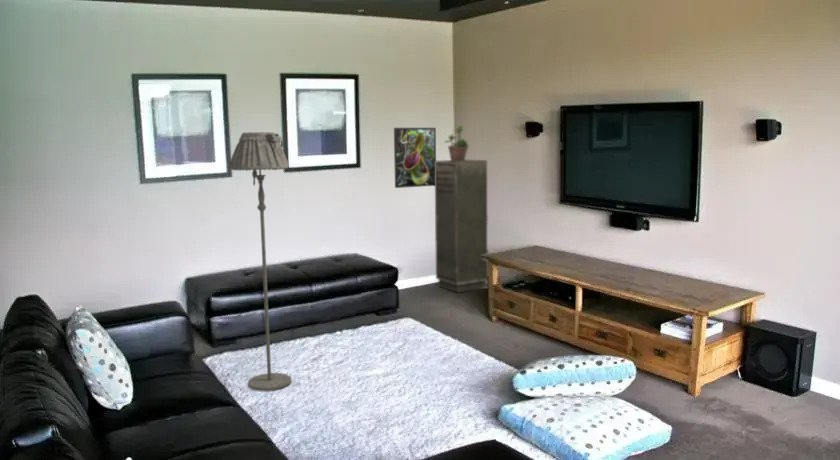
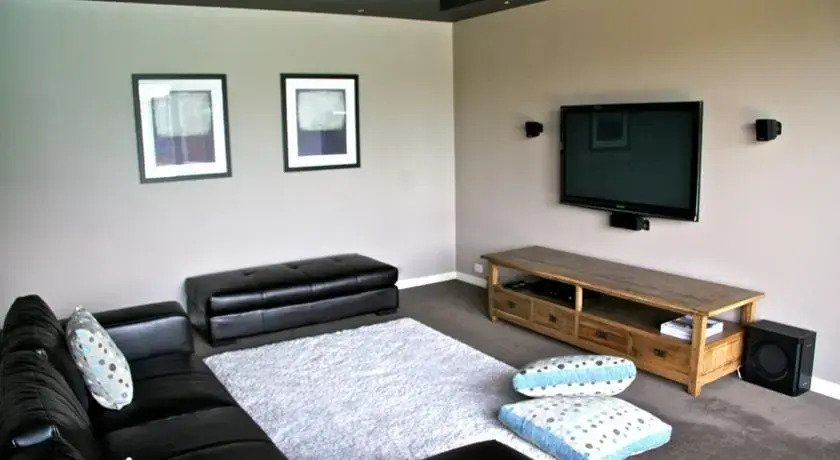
- storage cabinet [434,159,489,293]
- potted plant [444,124,470,161]
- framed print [393,127,437,189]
- floor lamp [228,131,292,392]
